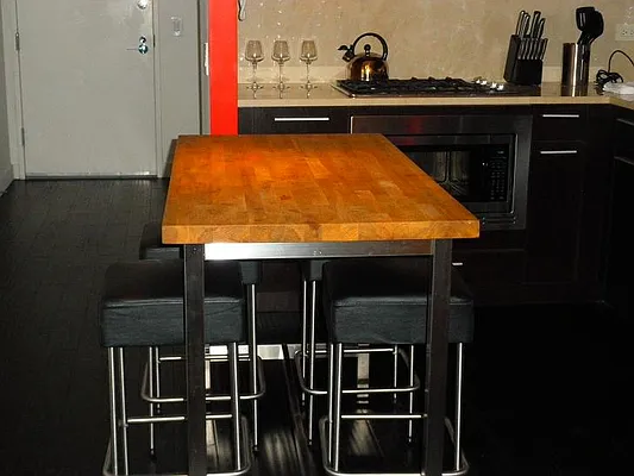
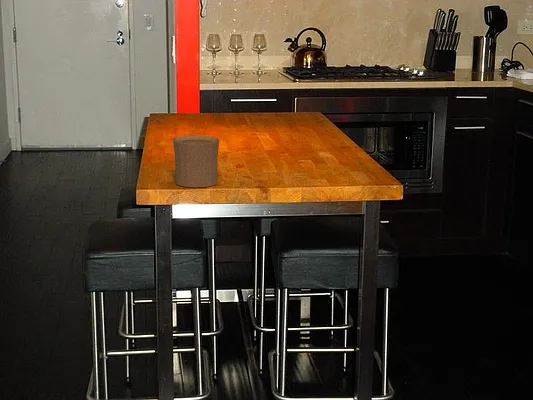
+ cup [172,135,220,188]
